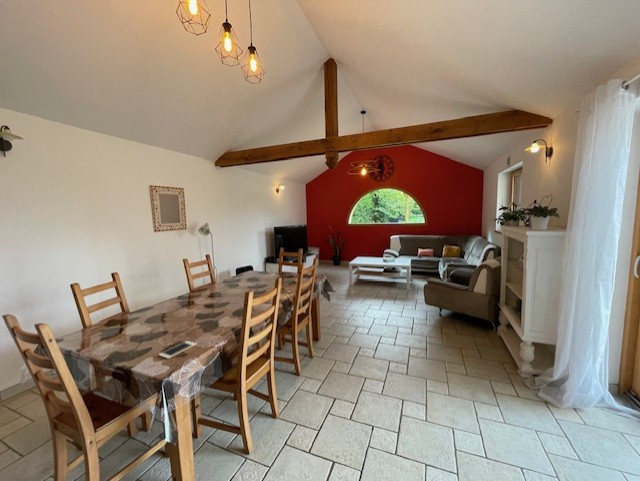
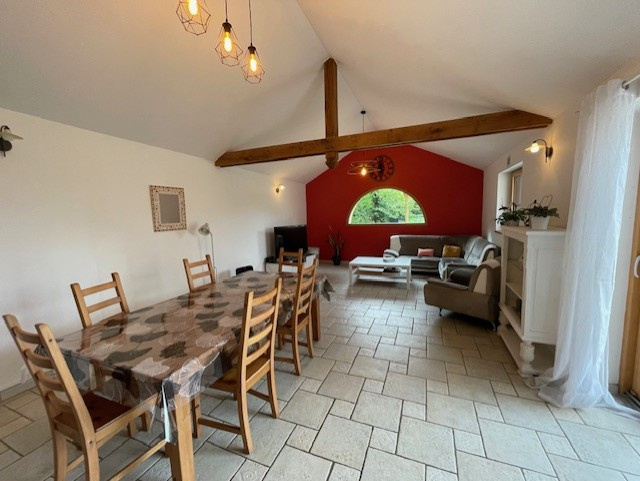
- cell phone [158,340,198,360]
